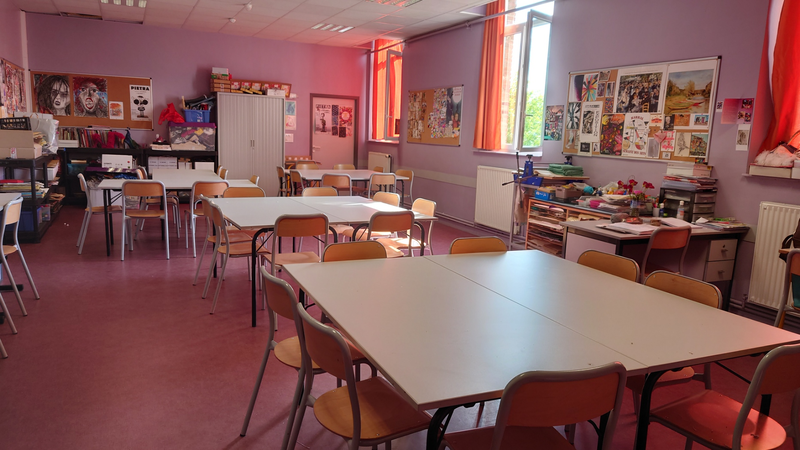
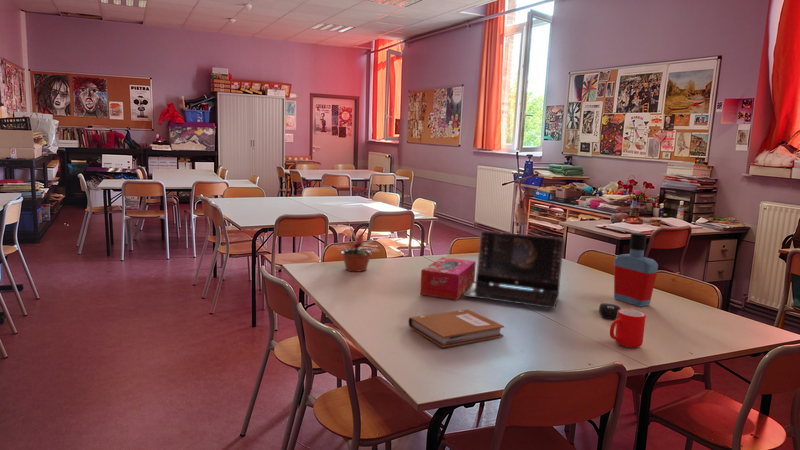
+ notebook [408,308,505,349]
+ potted plant [330,224,381,273]
+ computer mouse [598,302,622,320]
+ cup [609,308,647,349]
+ bottle [613,232,659,308]
+ tissue box [419,256,477,301]
+ laptop computer [463,229,565,309]
